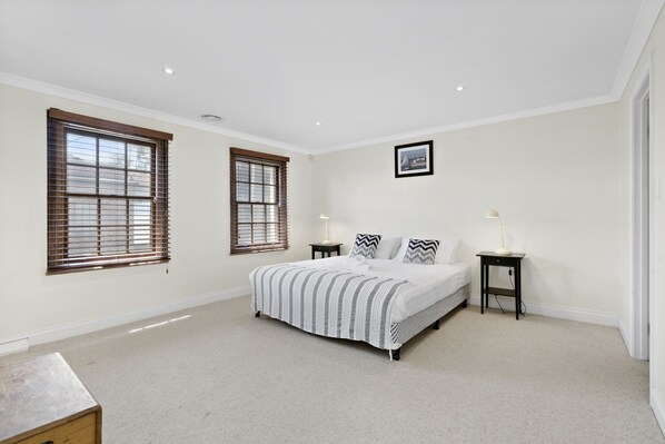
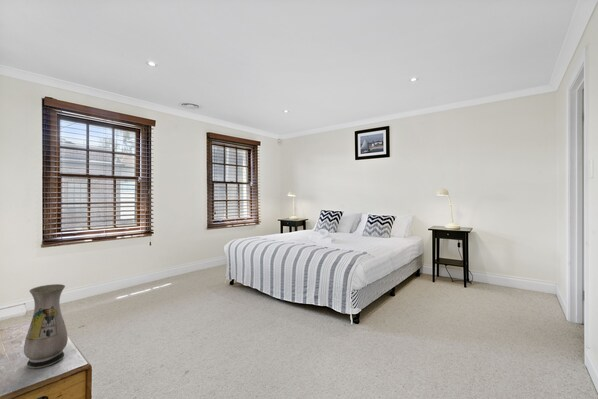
+ vase [23,283,69,369]
